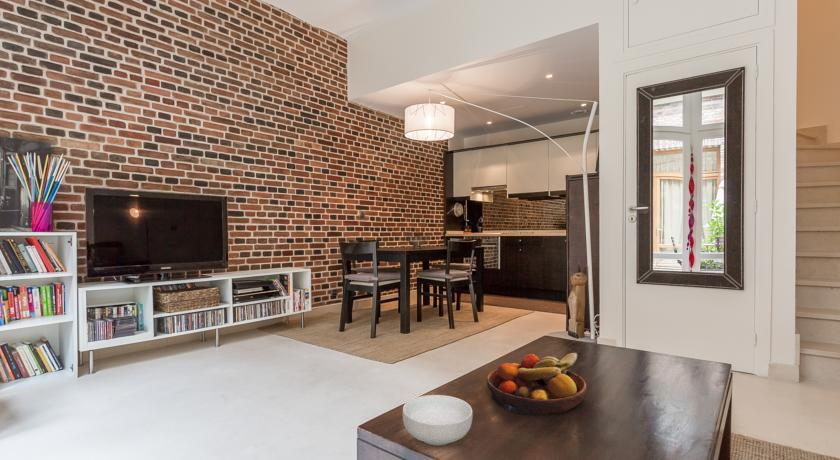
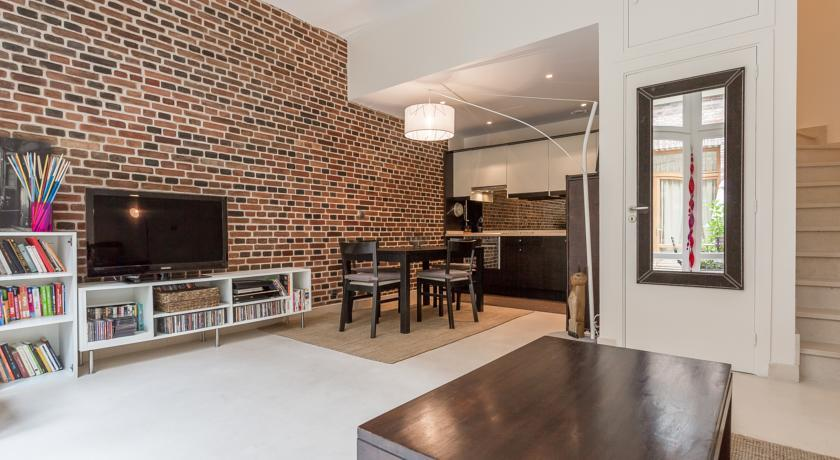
- cereal bowl [402,394,473,446]
- fruit bowl [486,352,587,416]
